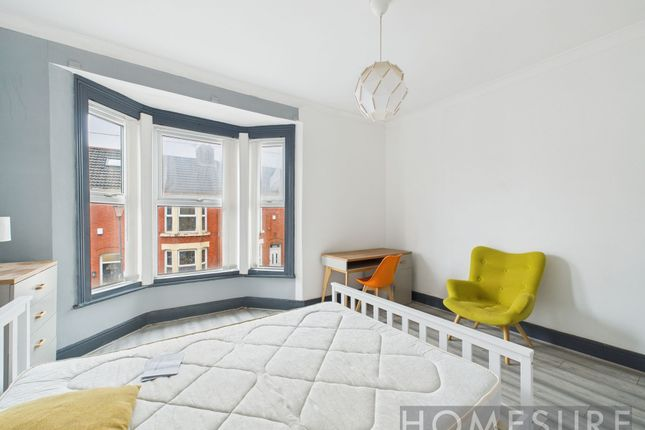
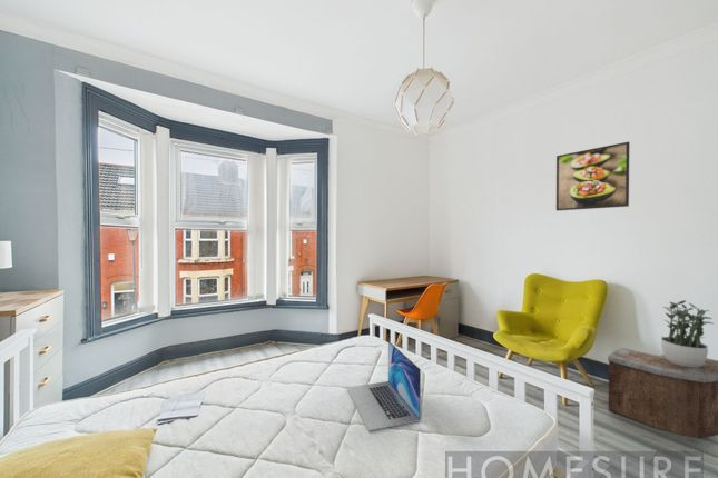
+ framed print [555,140,631,211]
+ potted plant [660,299,714,368]
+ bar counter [607,346,718,439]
+ laptop [346,340,422,432]
